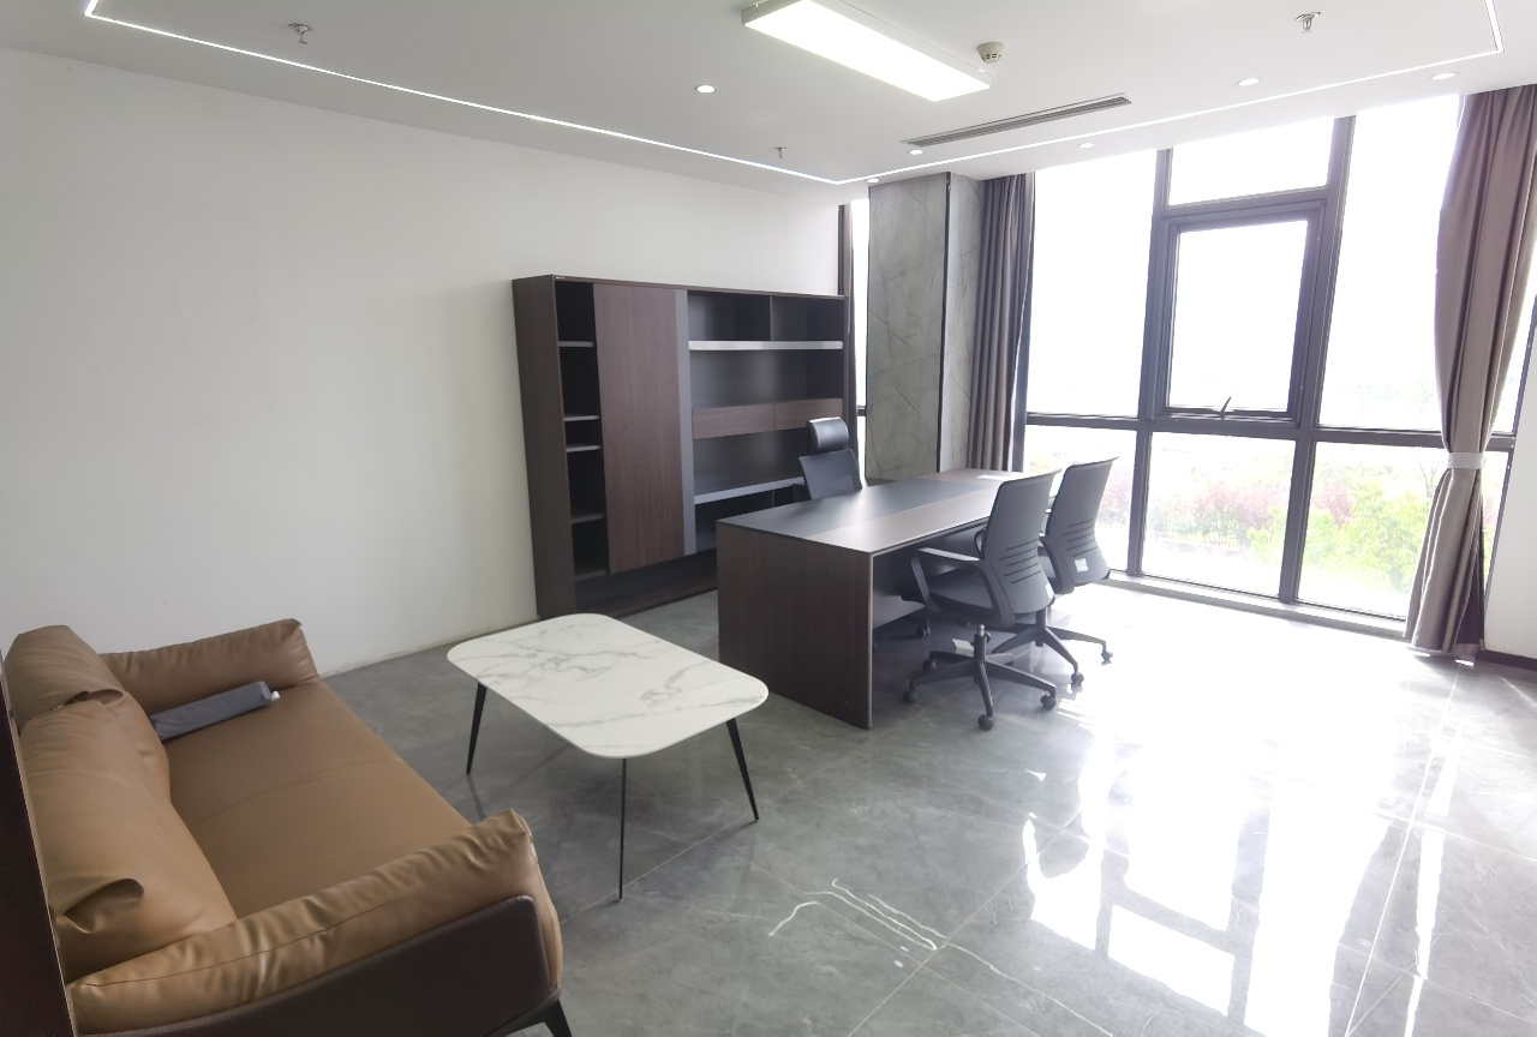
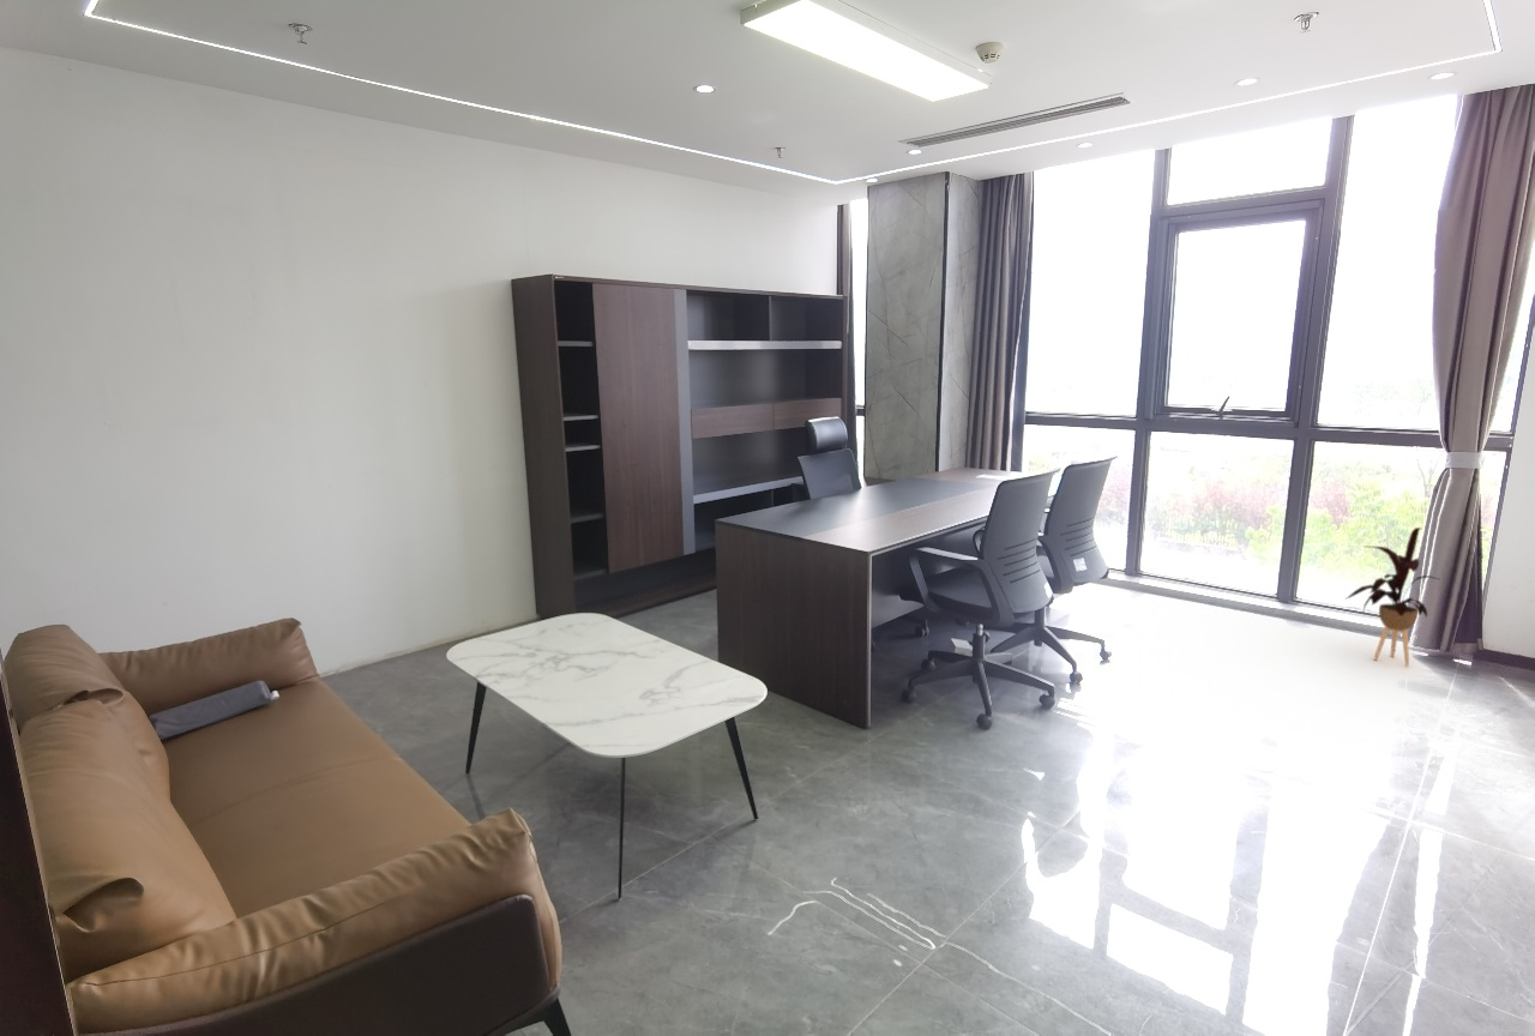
+ house plant [1346,526,1439,667]
